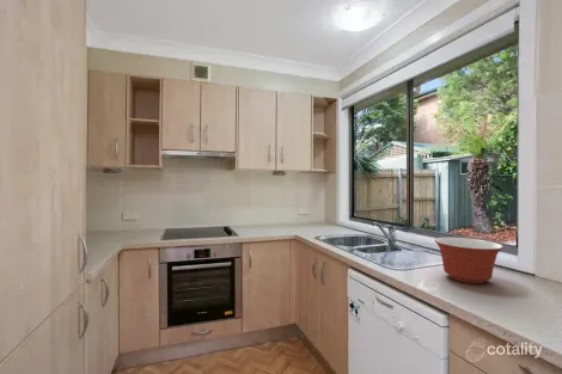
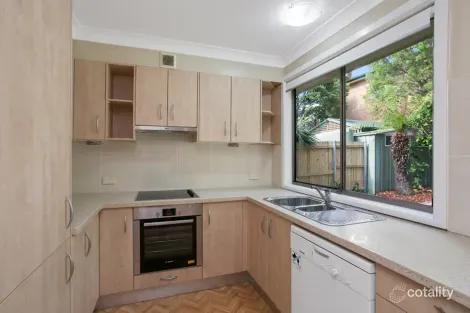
- mixing bowl [433,237,505,284]
